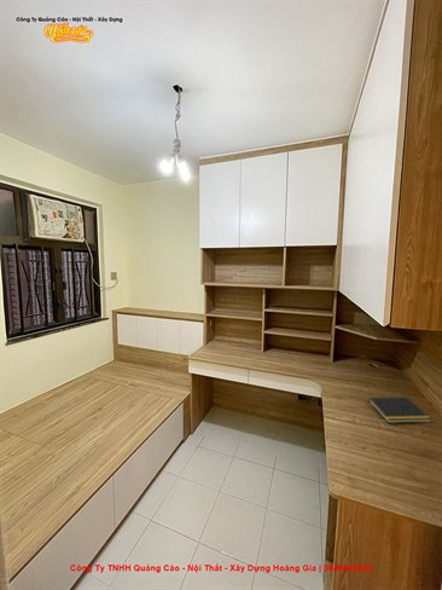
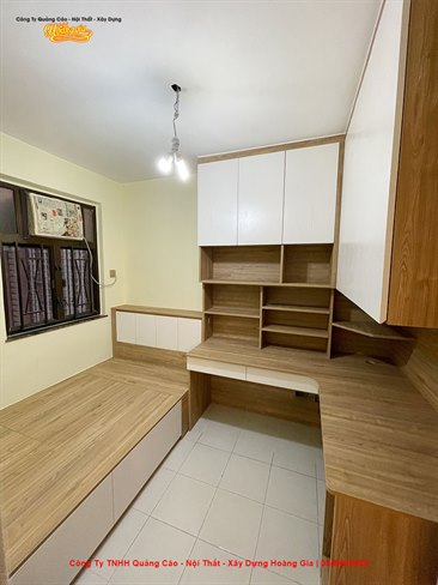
- notepad [366,397,432,424]
